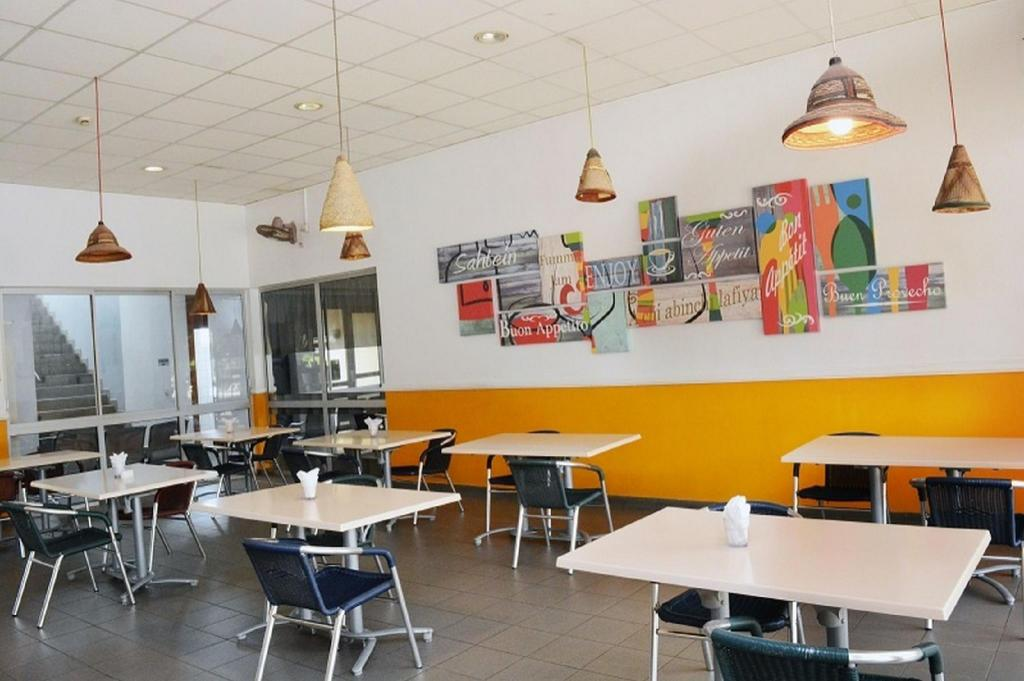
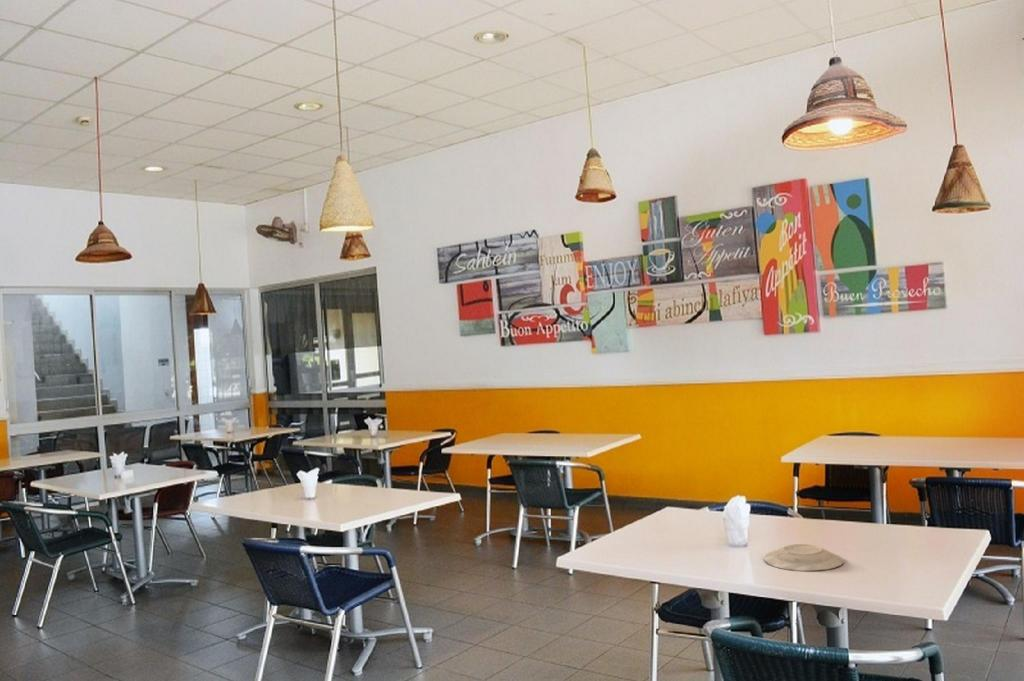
+ plate [763,543,845,572]
